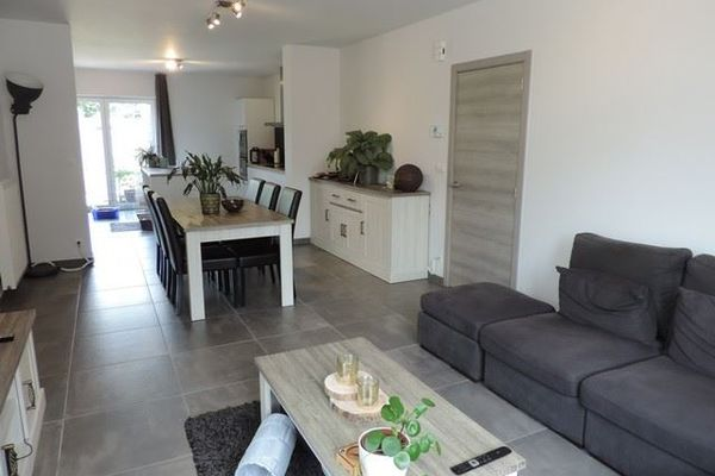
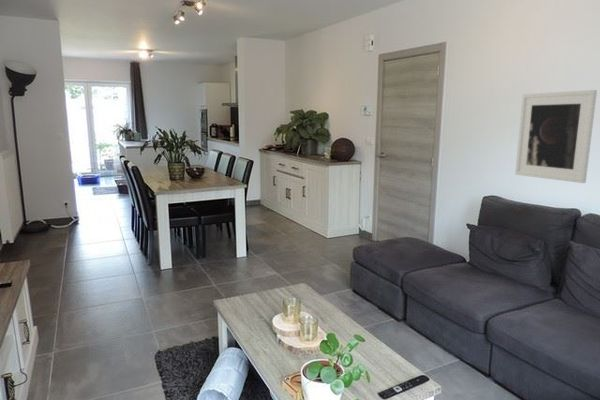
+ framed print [514,89,598,184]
